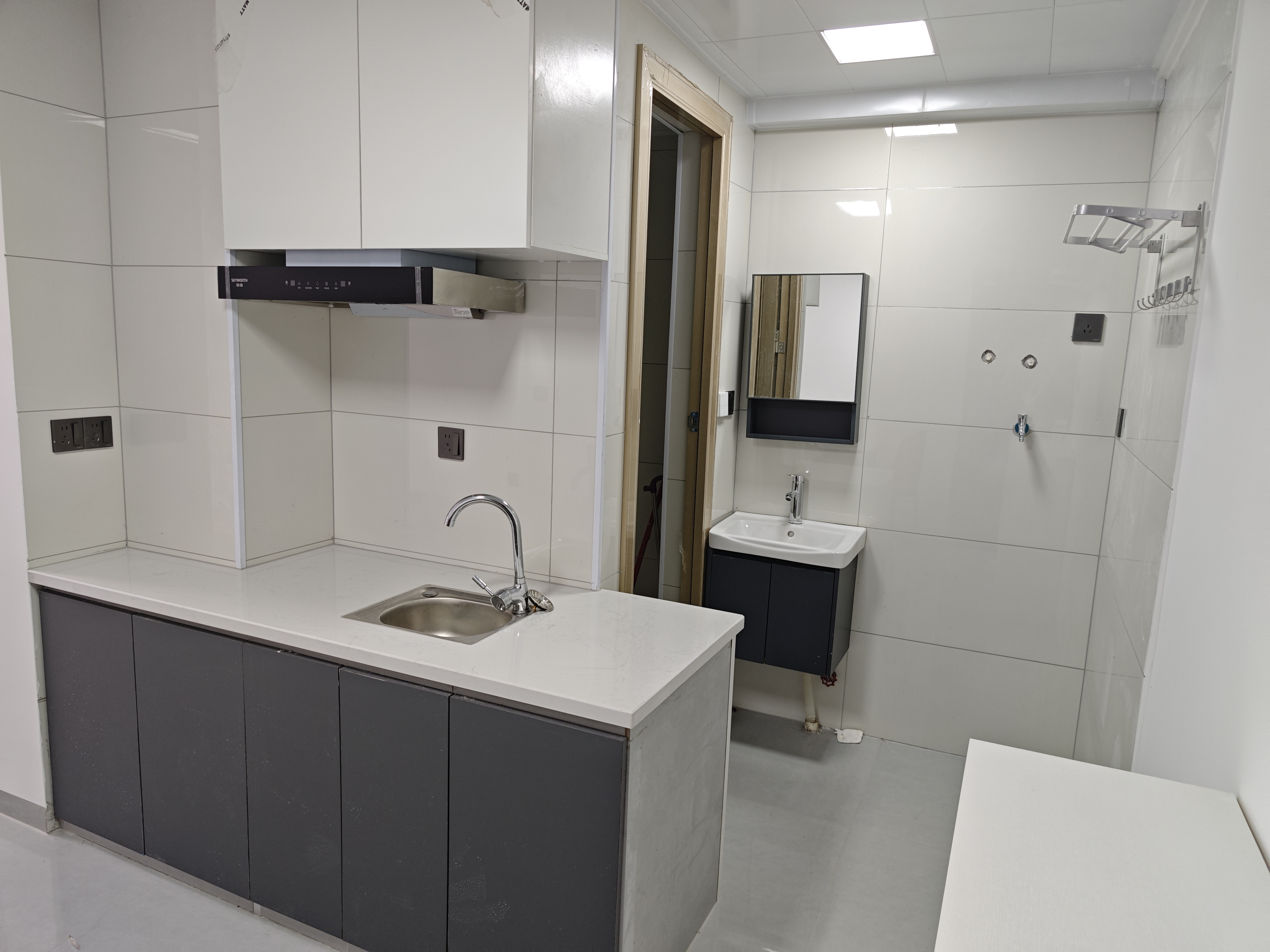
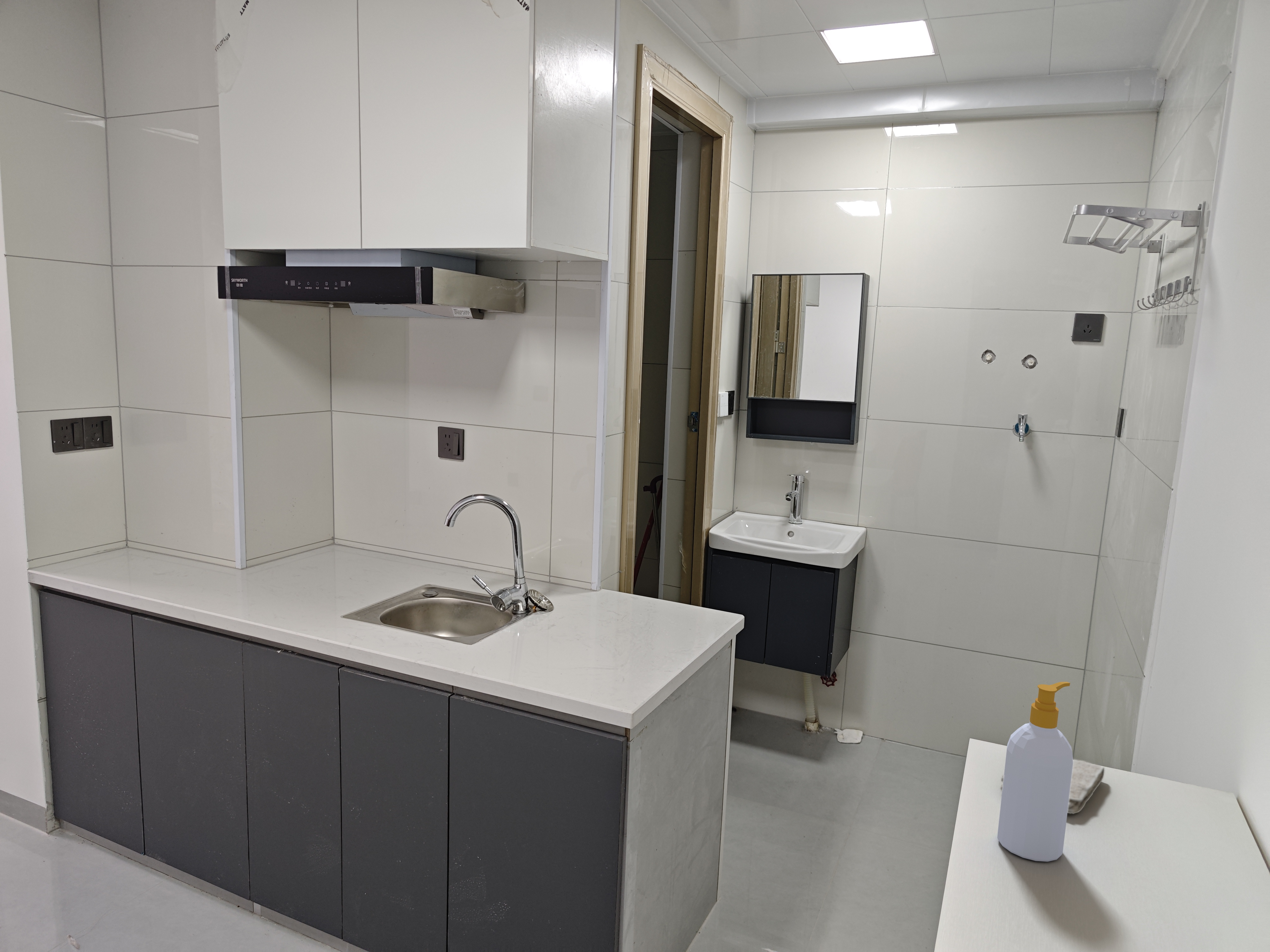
+ soap bottle [997,681,1073,862]
+ washcloth [1000,759,1105,814]
